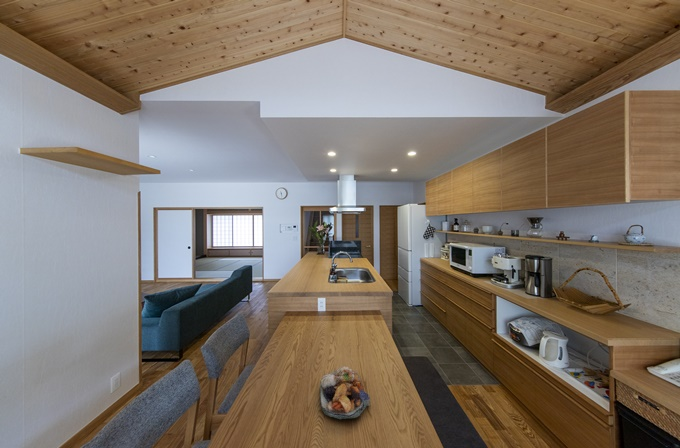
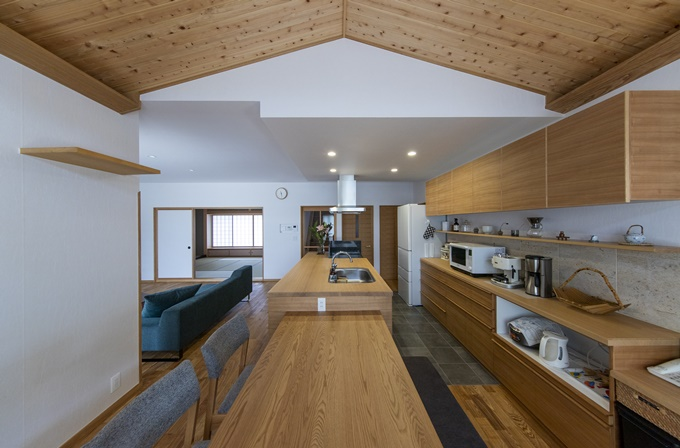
- food plate [319,366,371,420]
